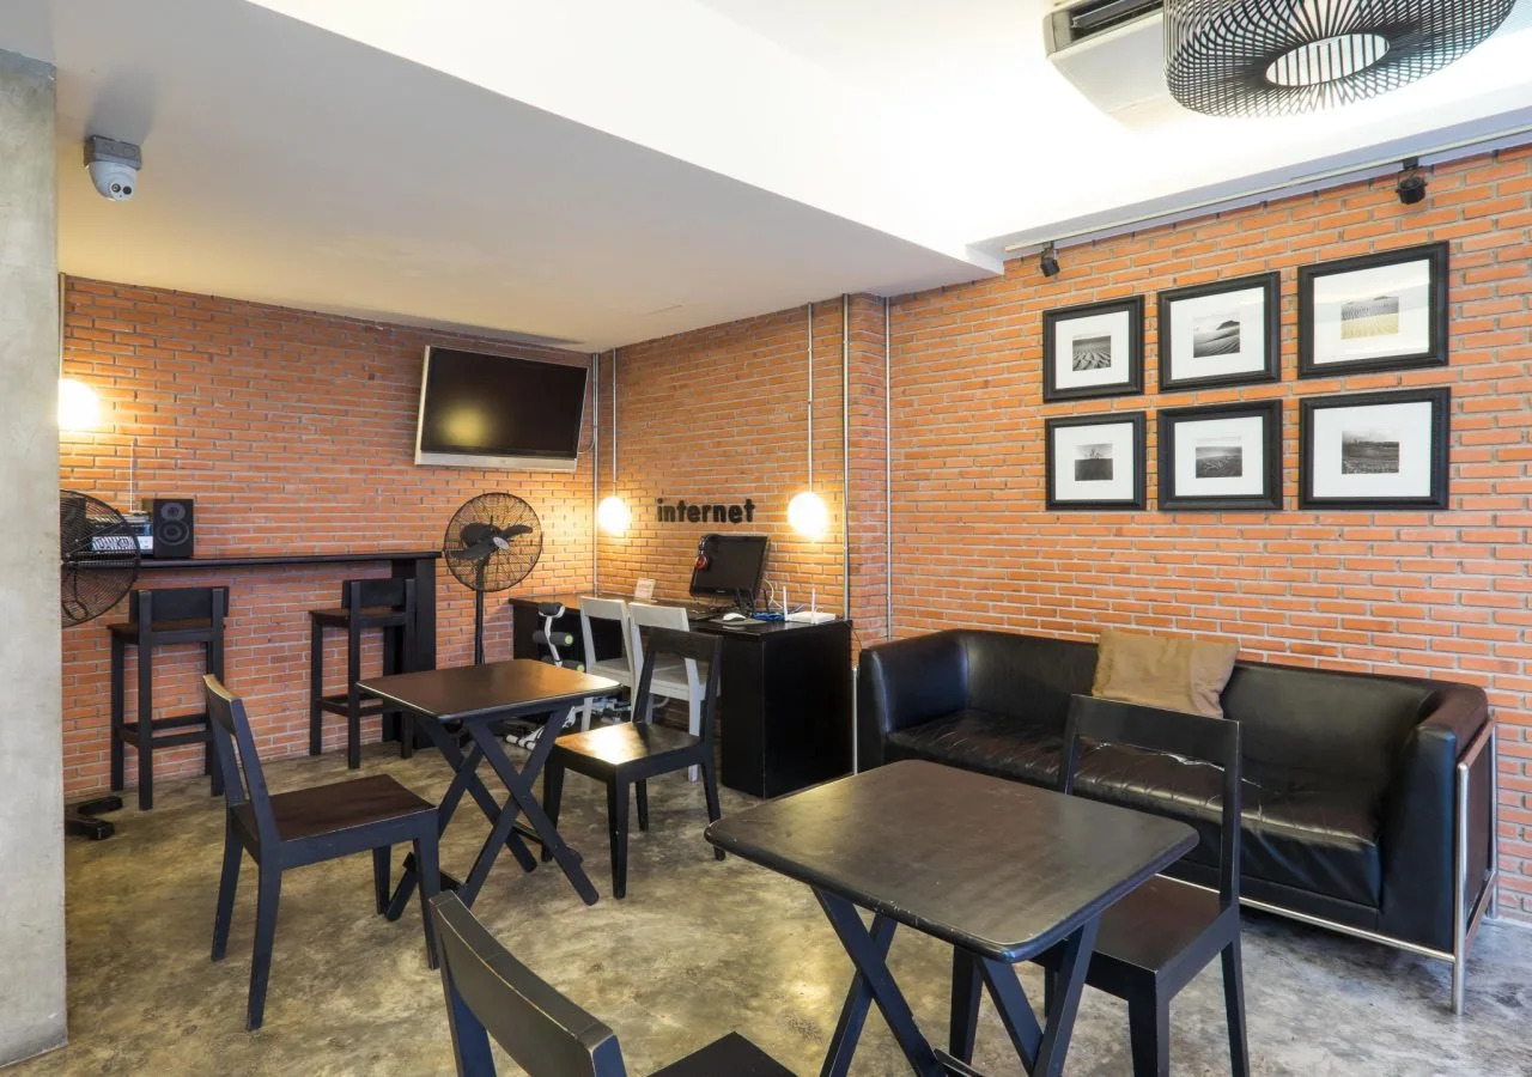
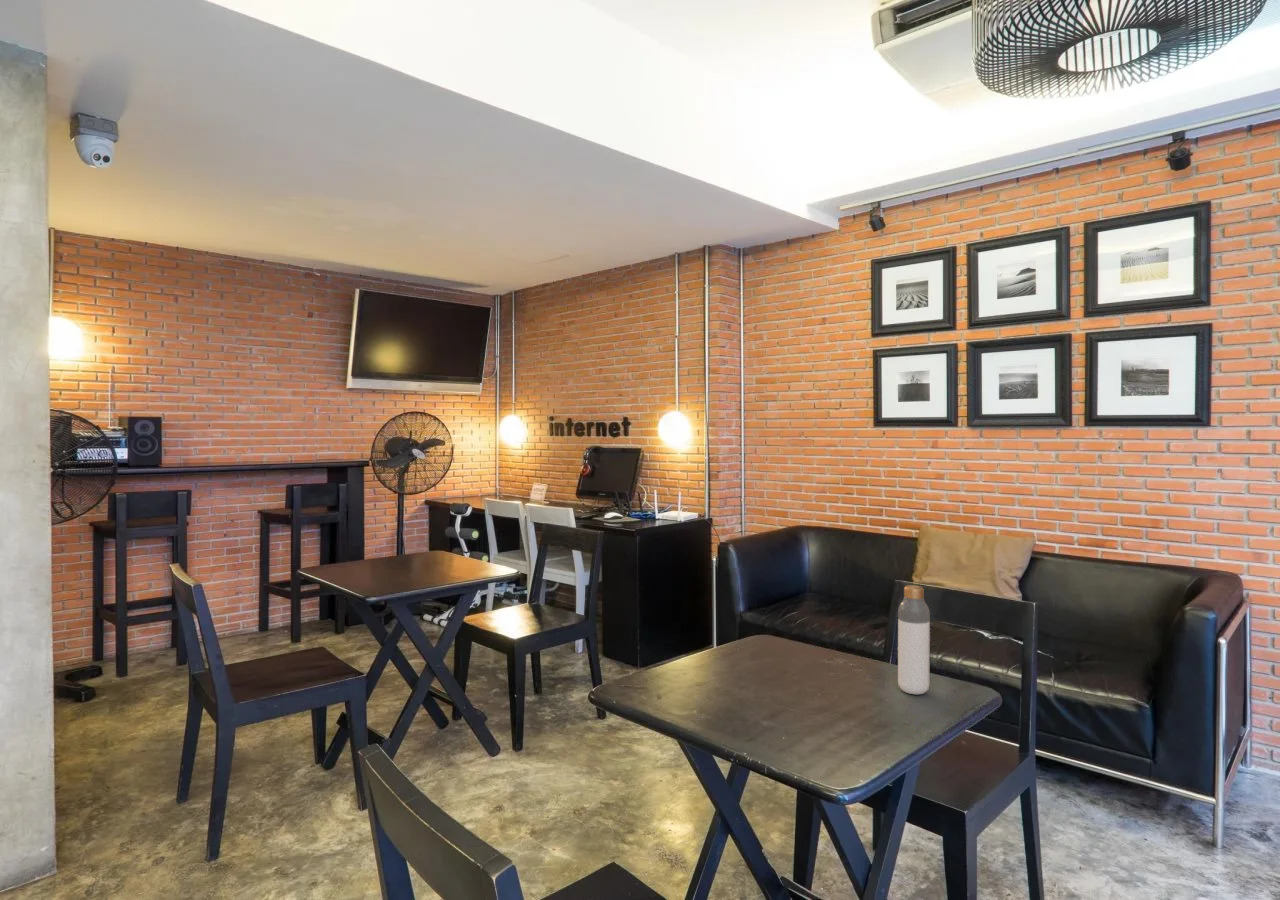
+ bottle [897,584,931,695]
